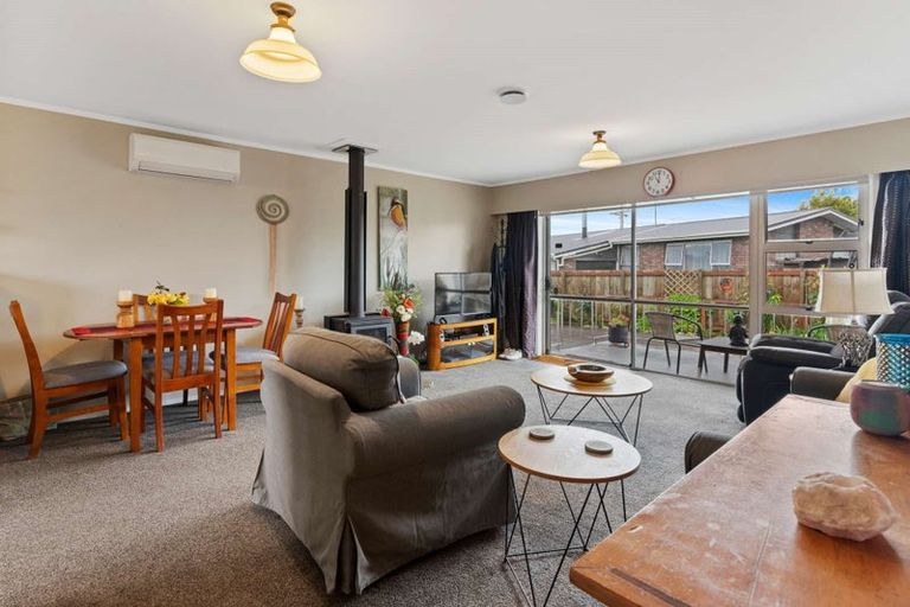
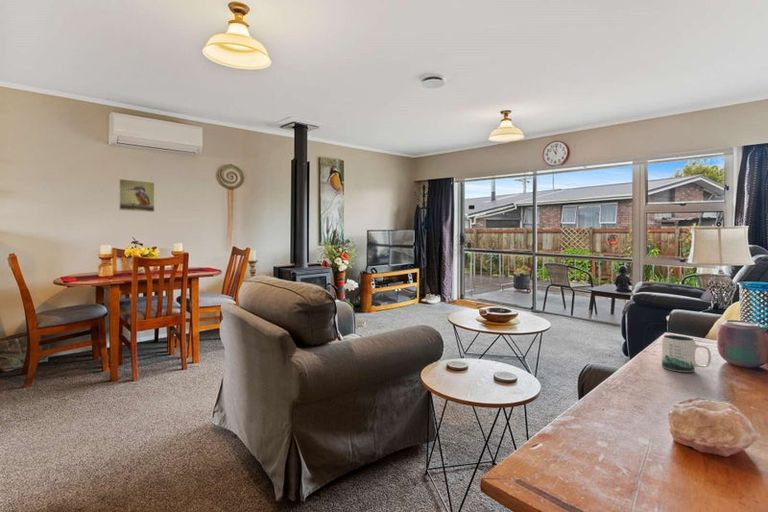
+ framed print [118,178,156,213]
+ mug [661,334,712,373]
